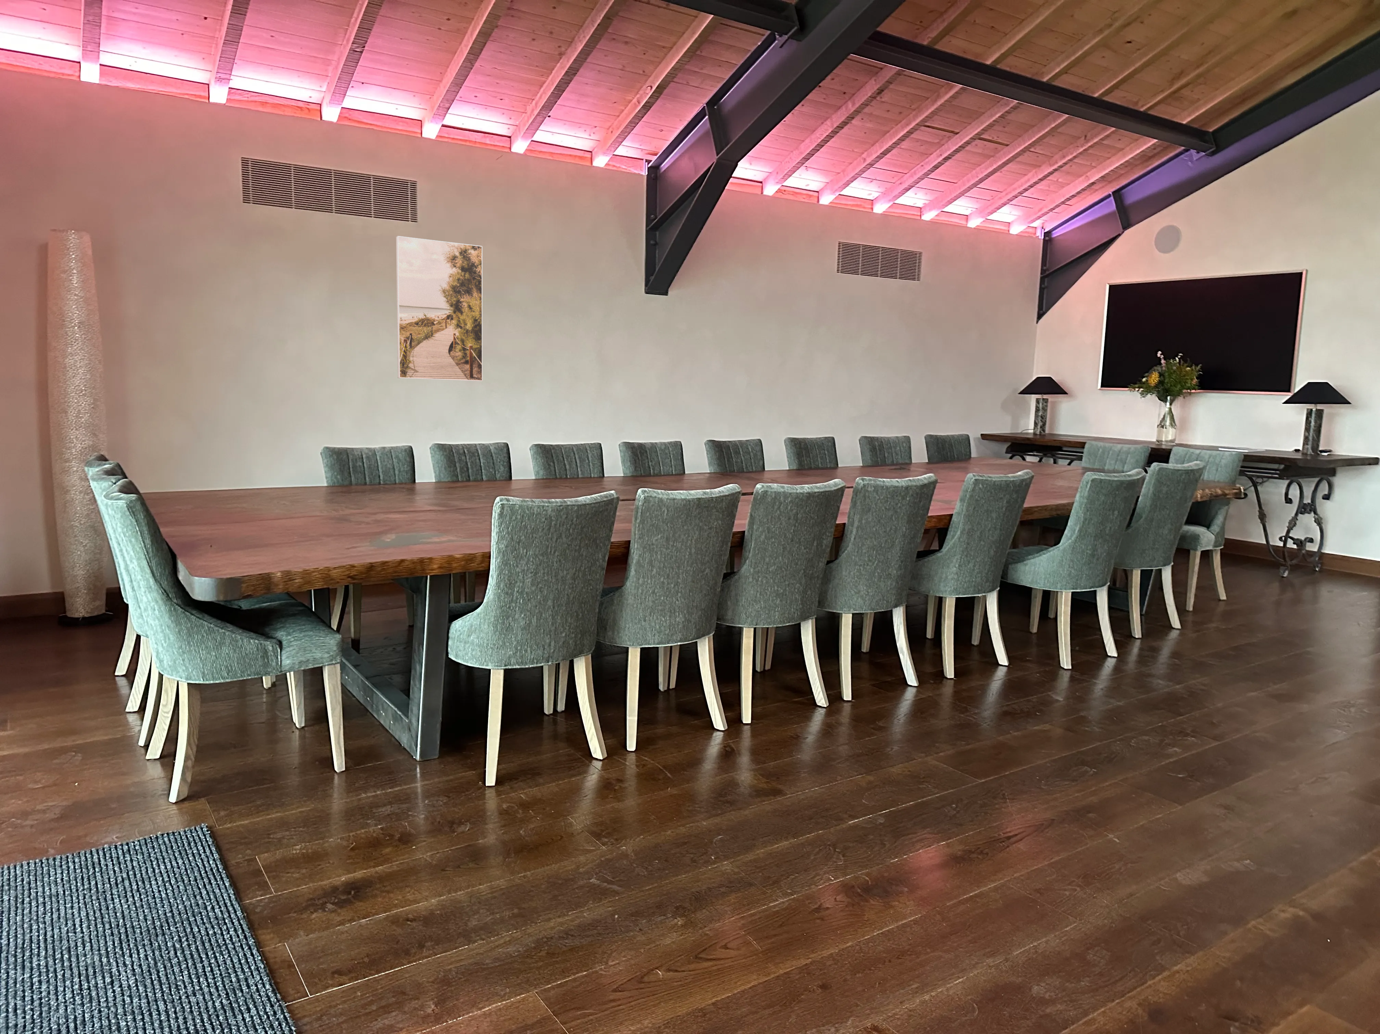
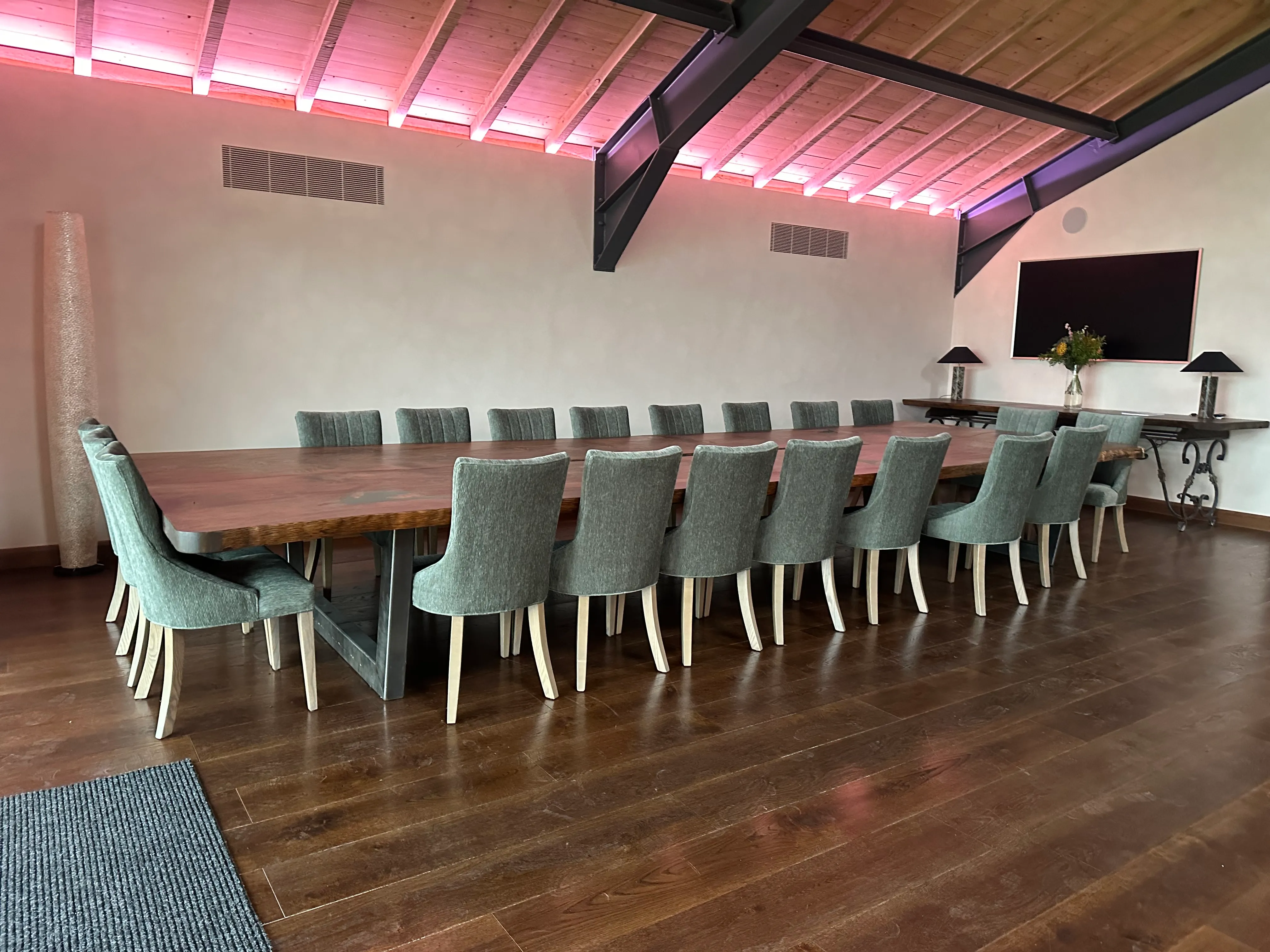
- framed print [396,236,482,381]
